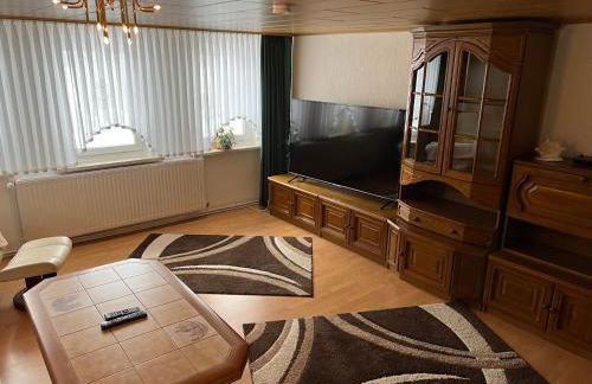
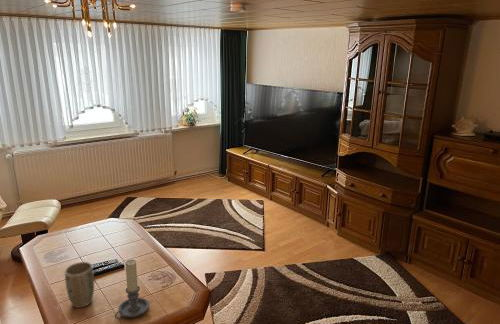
+ plant pot [64,261,95,309]
+ candle holder [114,259,150,320]
